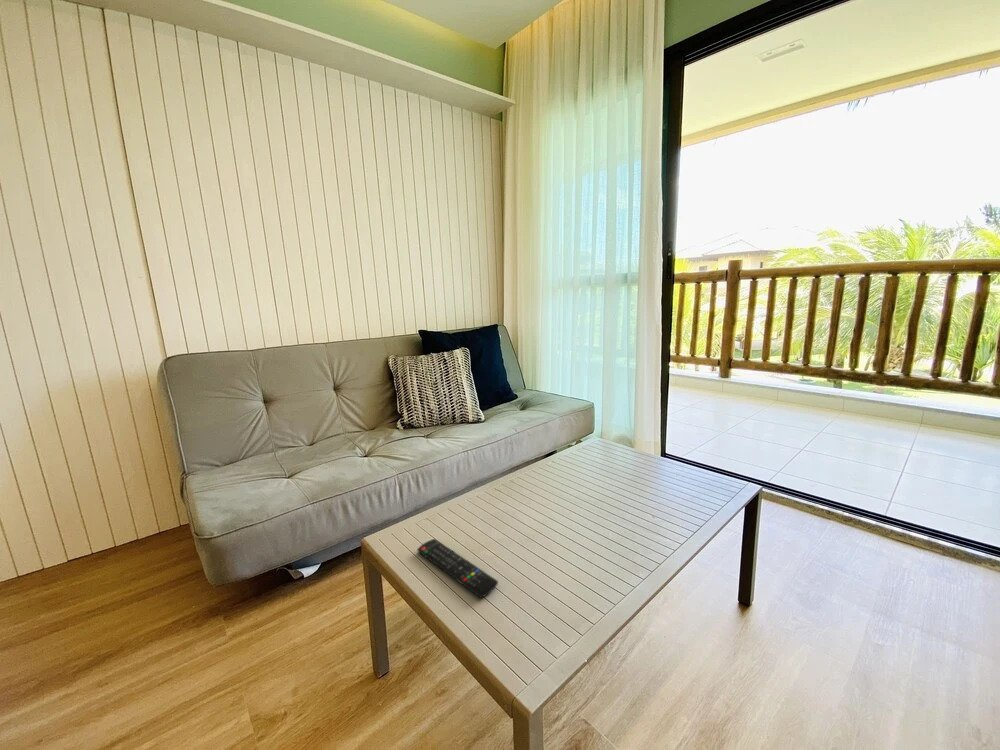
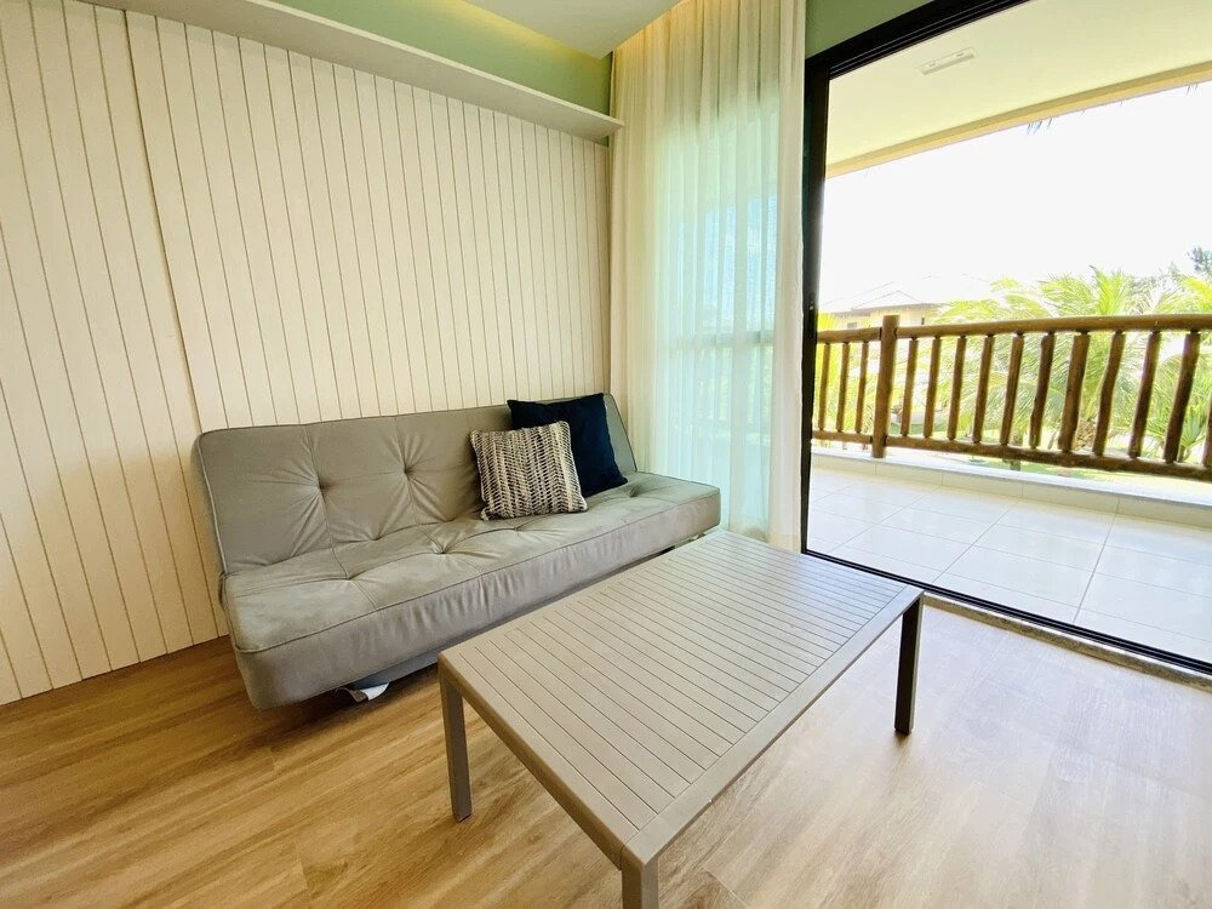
- remote control [416,538,499,599]
